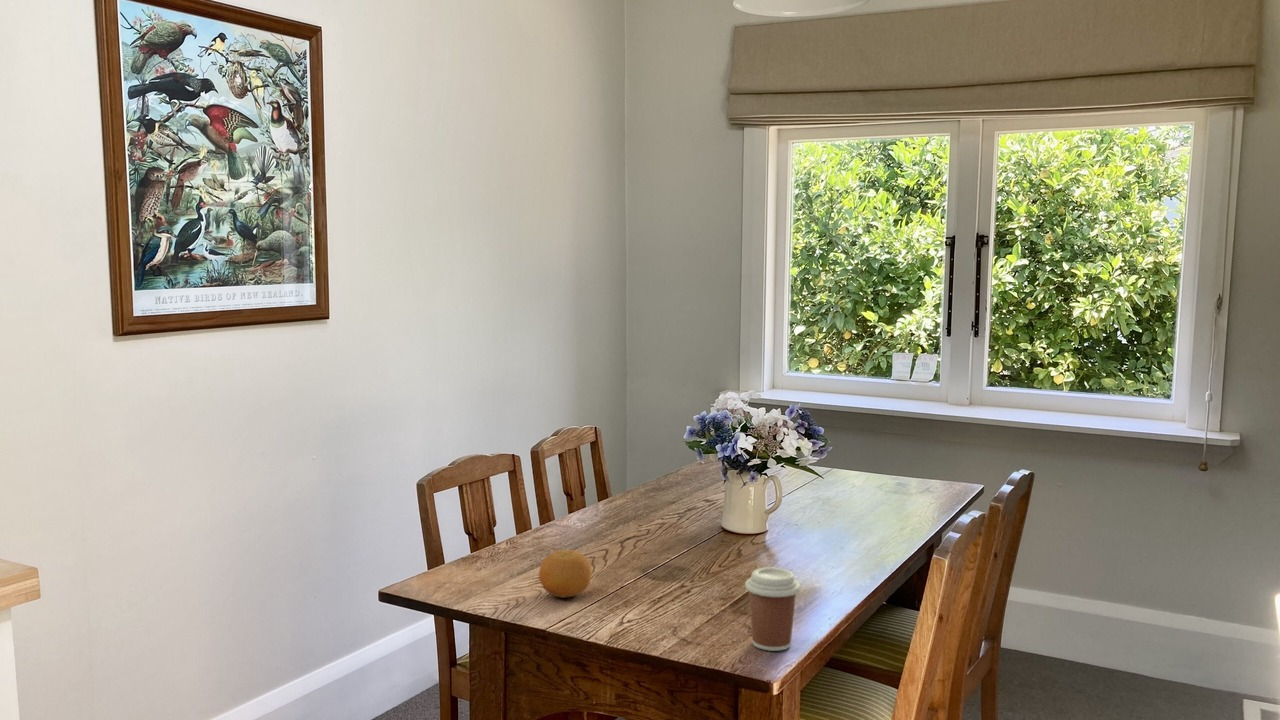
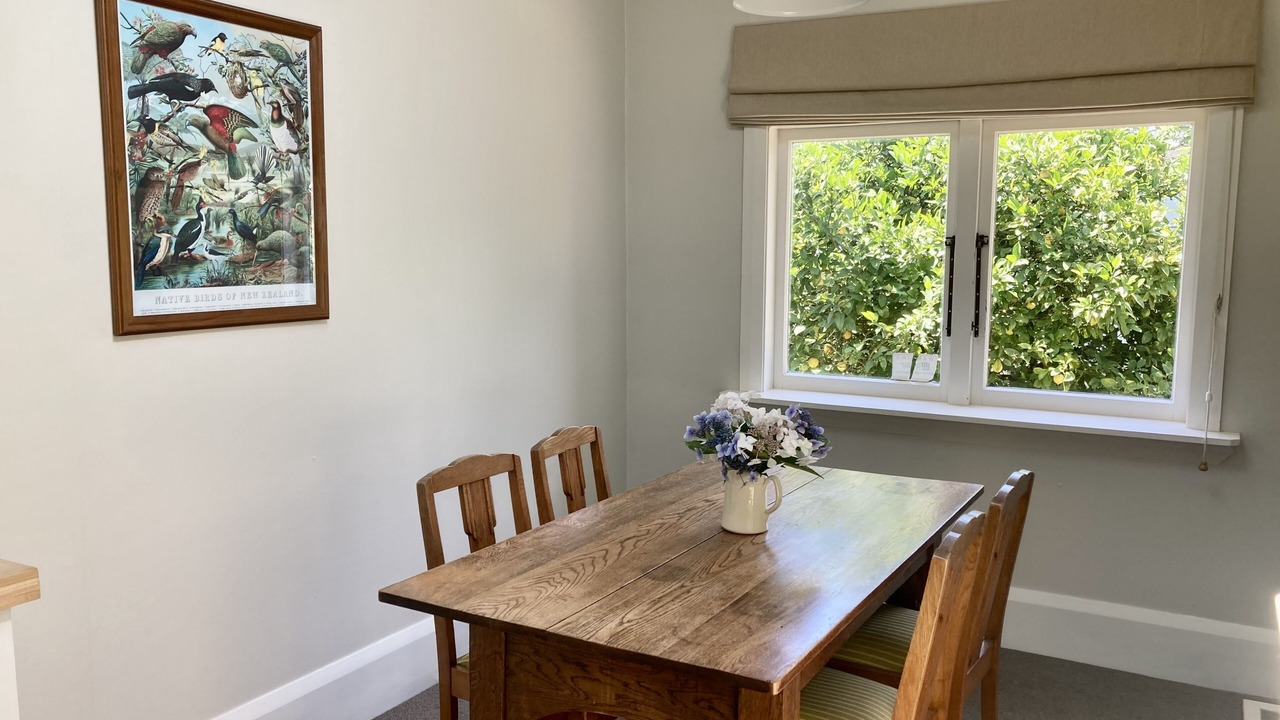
- fruit [538,549,593,599]
- coffee cup [744,567,801,652]
